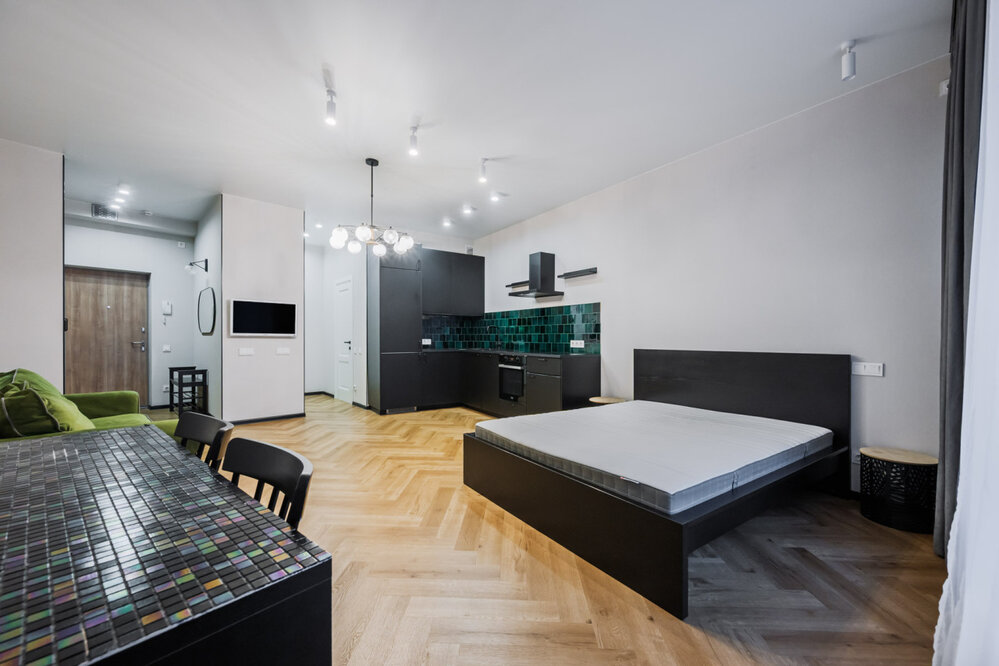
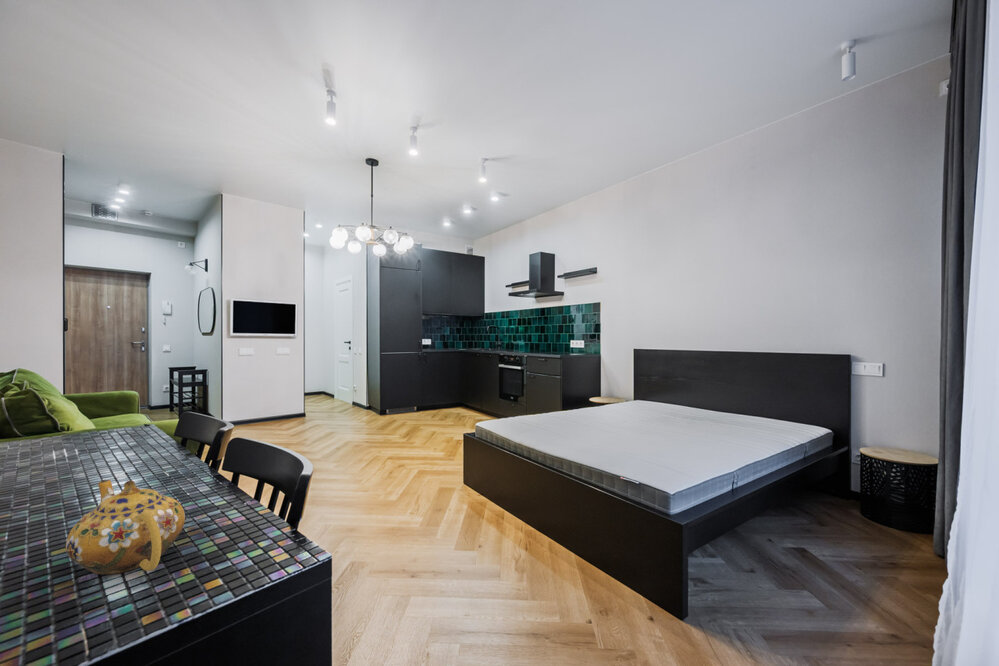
+ teapot [65,479,186,575]
